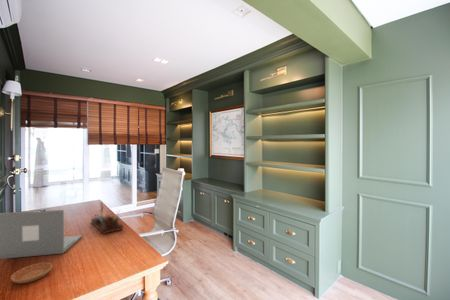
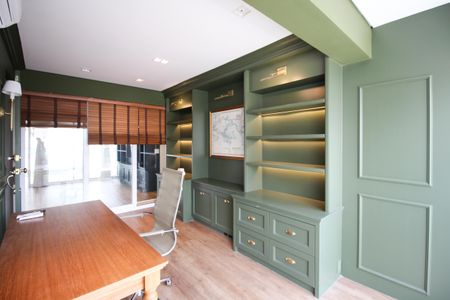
- desk organizer [90,201,124,235]
- saucer [10,262,53,285]
- laptop [0,209,83,260]
